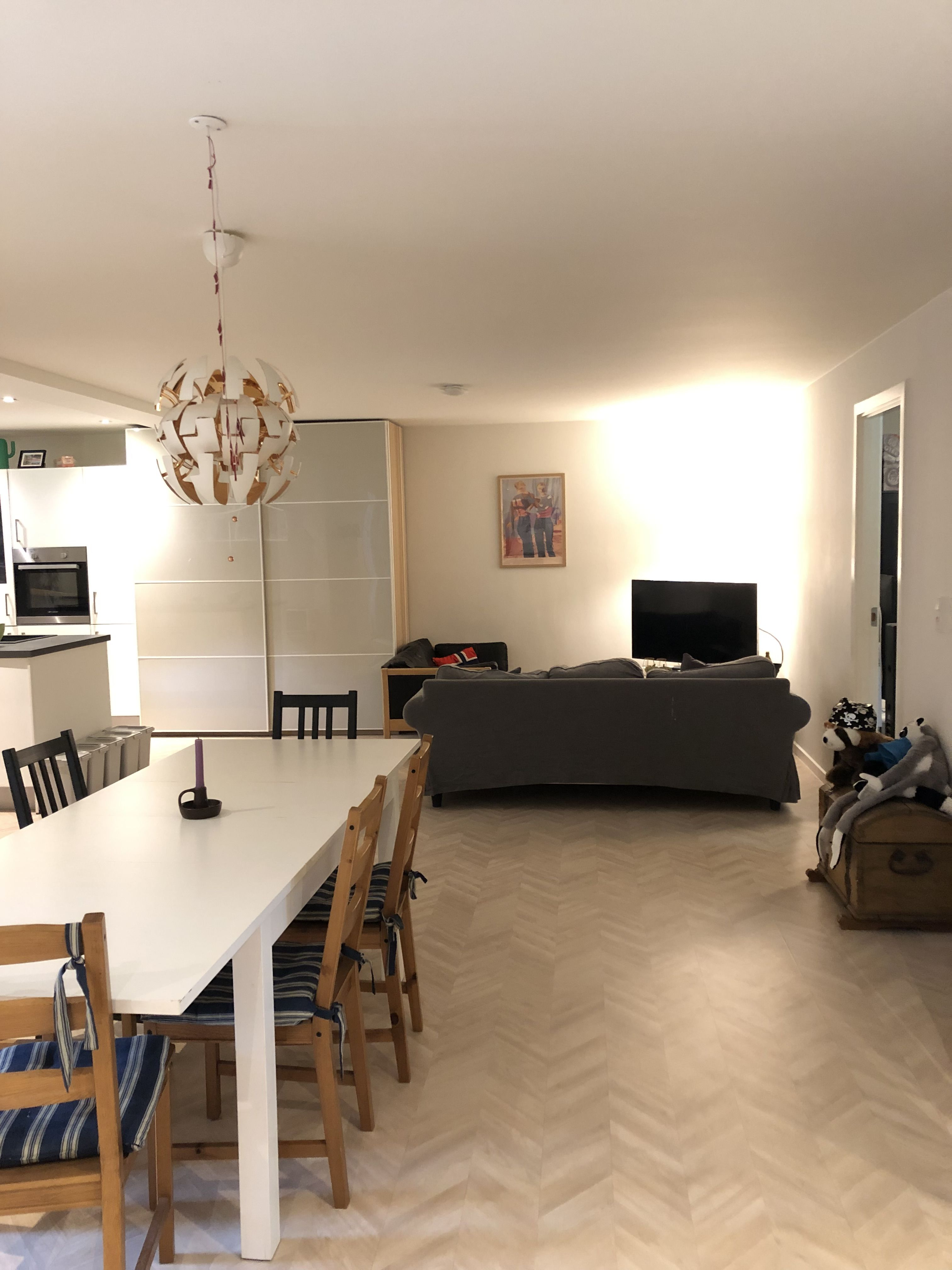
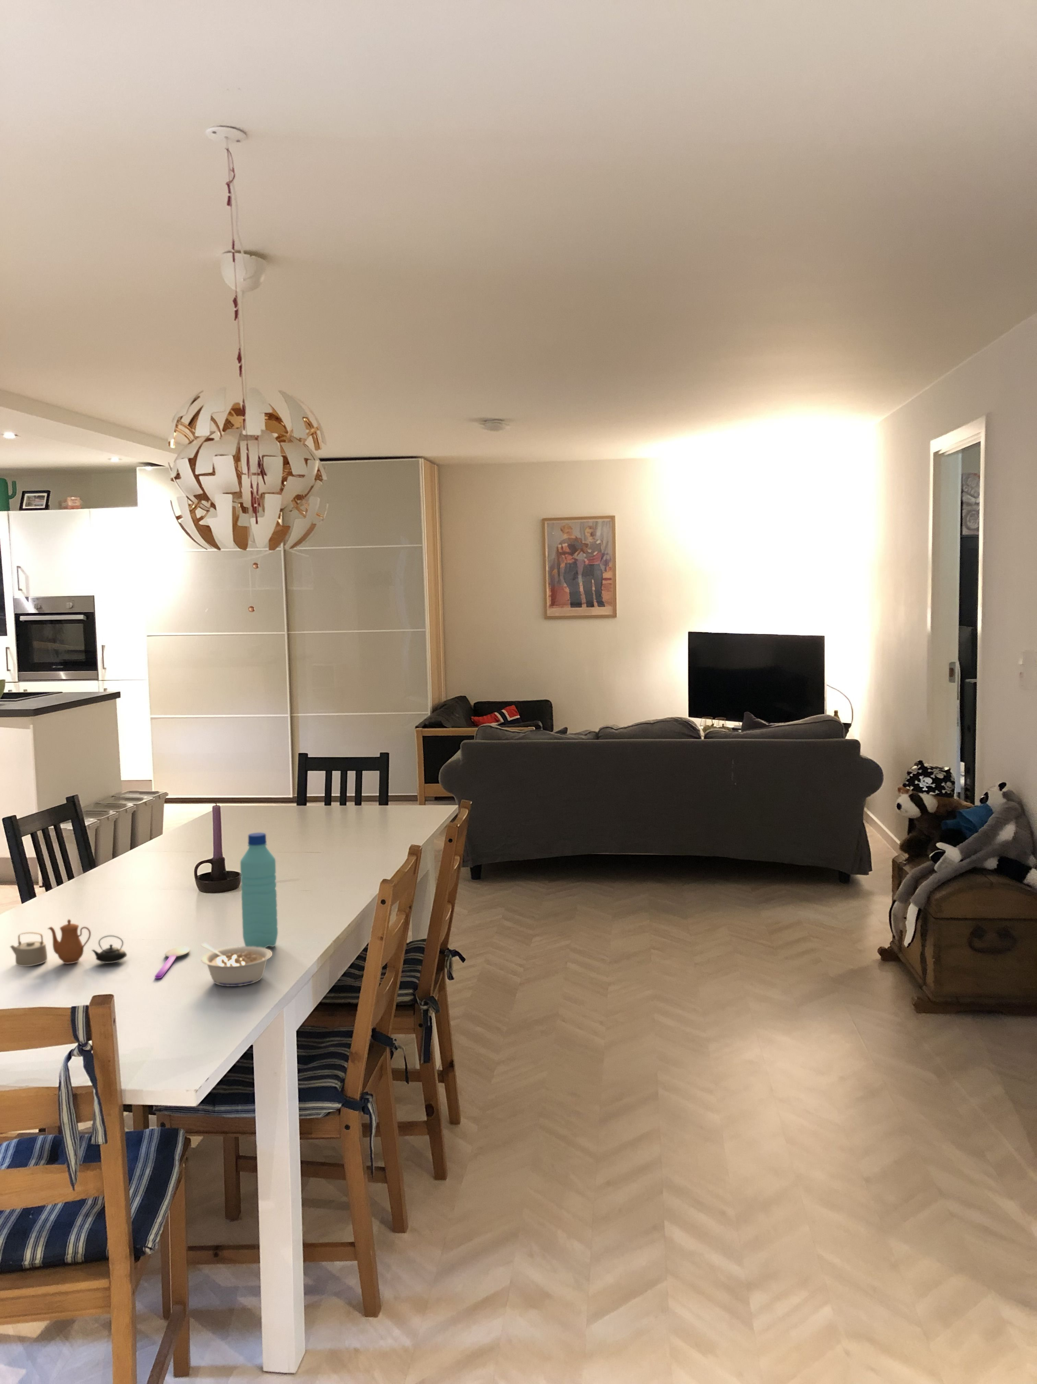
+ water bottle [240,833,278,948]
+ spoon [155,946,191,979]
+ legume [200,943,272,986]
+ teapot [10,919,127,967]
